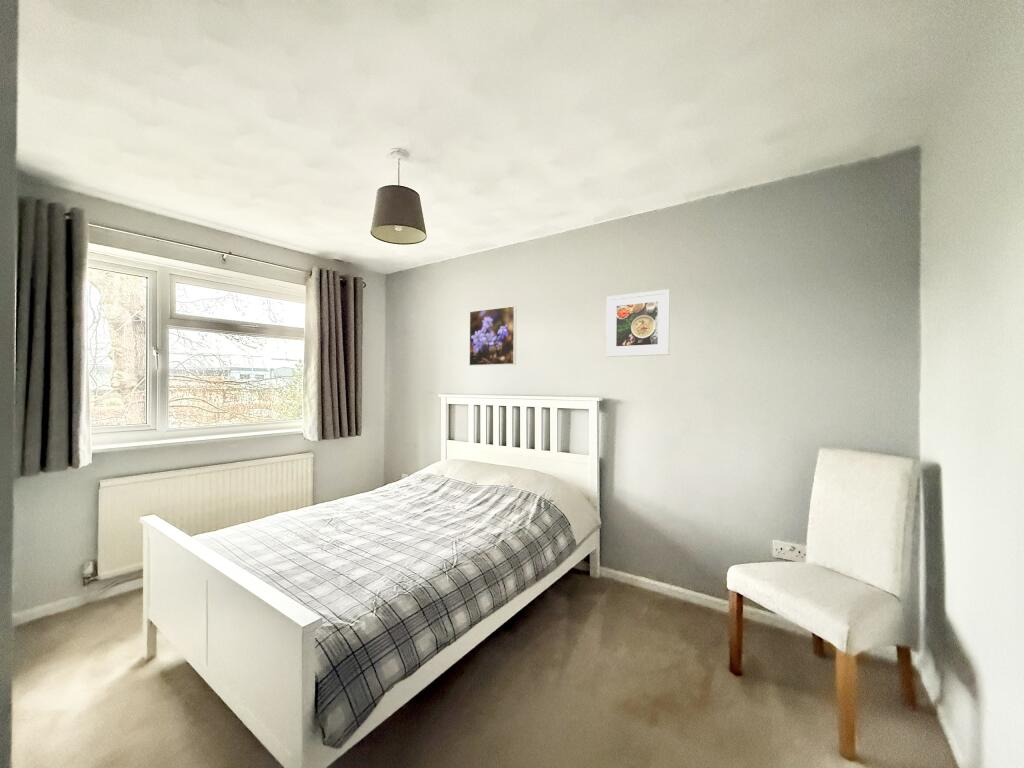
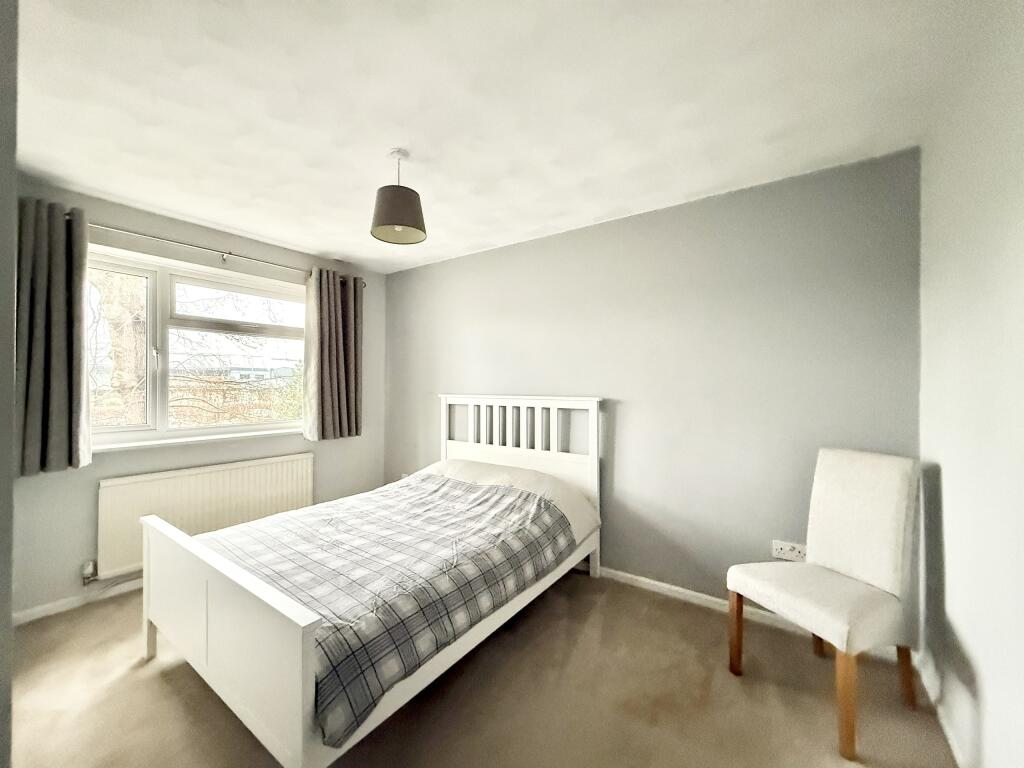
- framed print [605,288,671,358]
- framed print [468,305,517,367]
